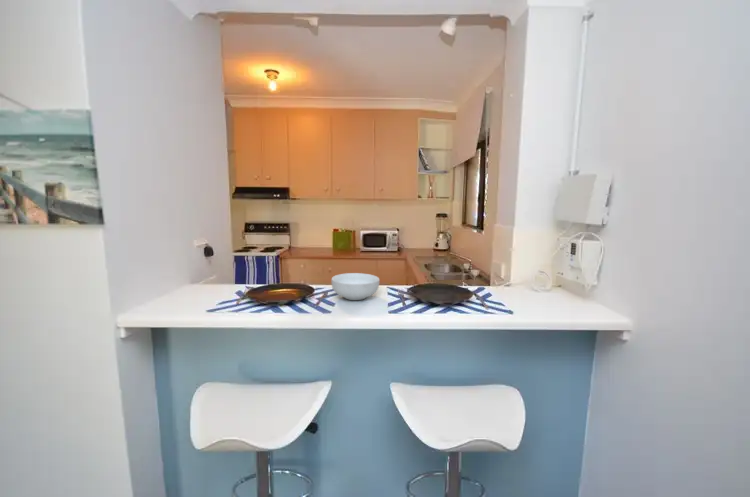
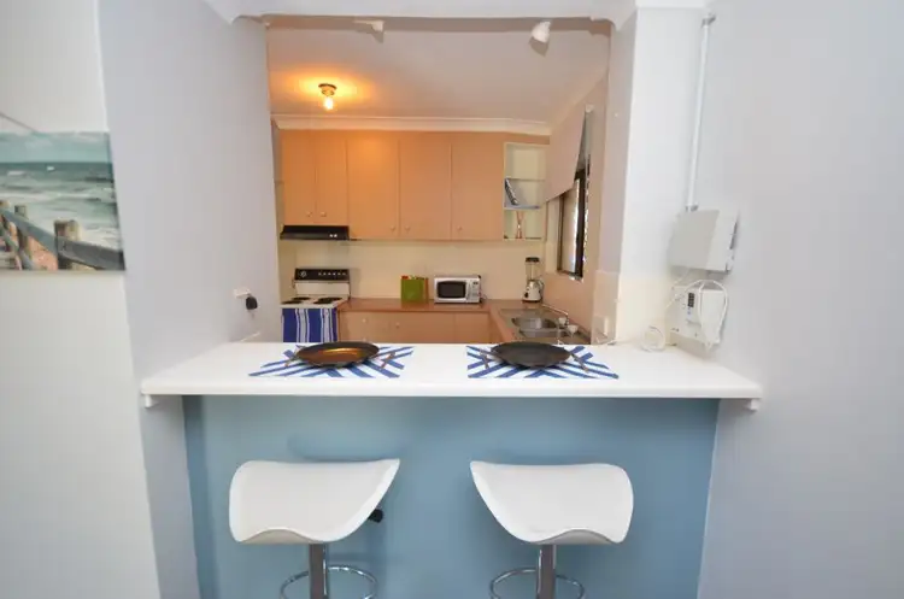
- cereal bowl [331,272,380,301]
